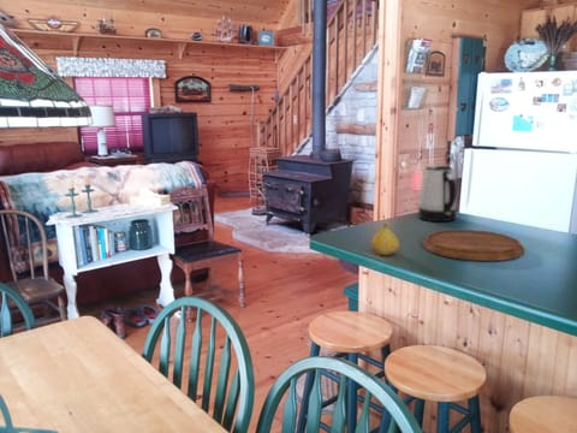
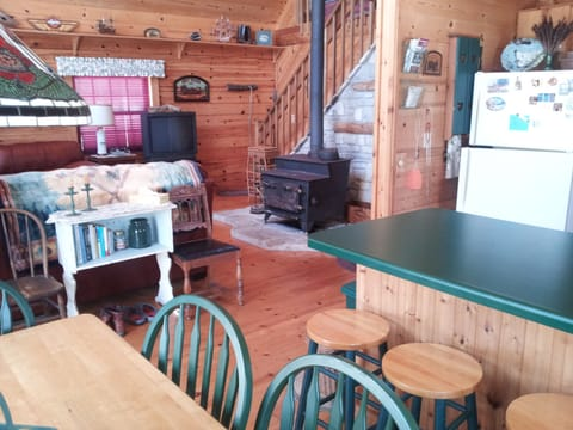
- cutting board [422,229,525,262]
- fruit [370,221,400,256]
- kettle [417,164,458,223]
